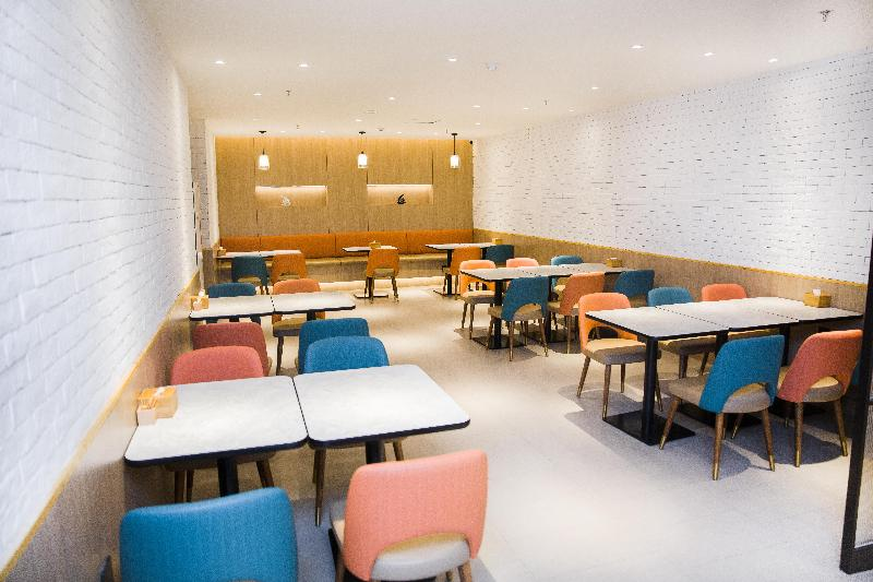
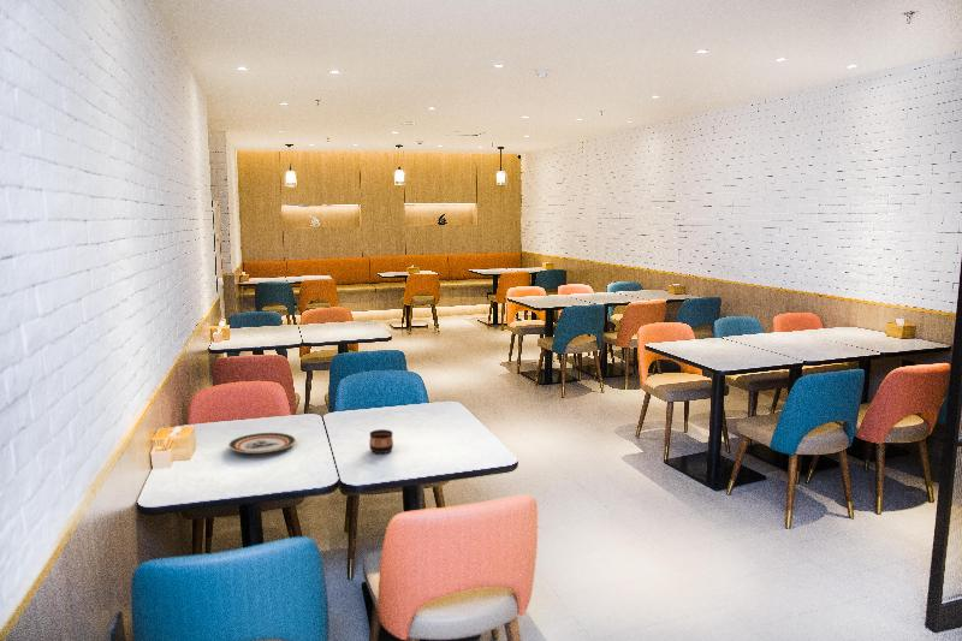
+ cup [368,428,394,455]
+ plate [227,432,297,455]
